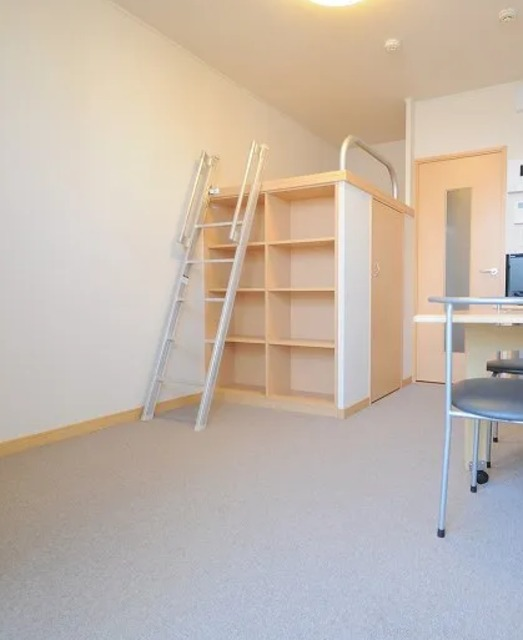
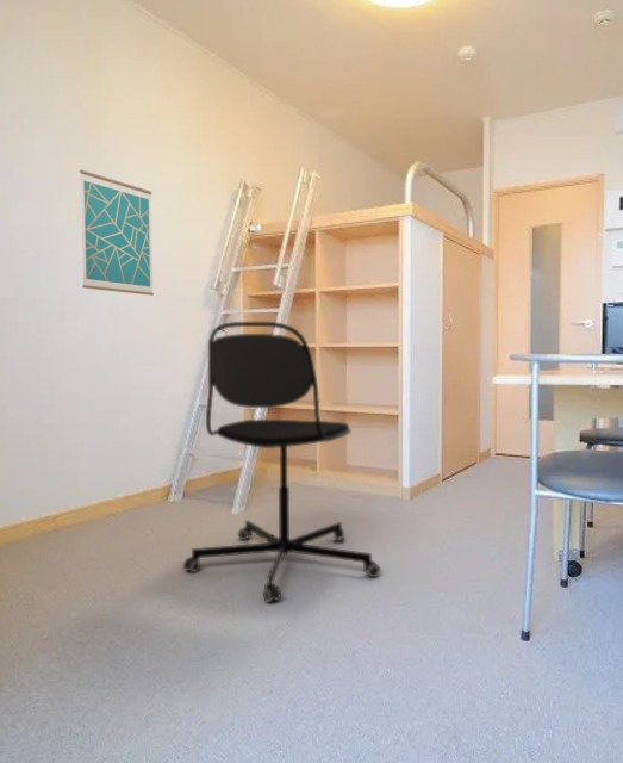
+ wall art [79,169,155,297]
+ office chair [182,321,381,604]
